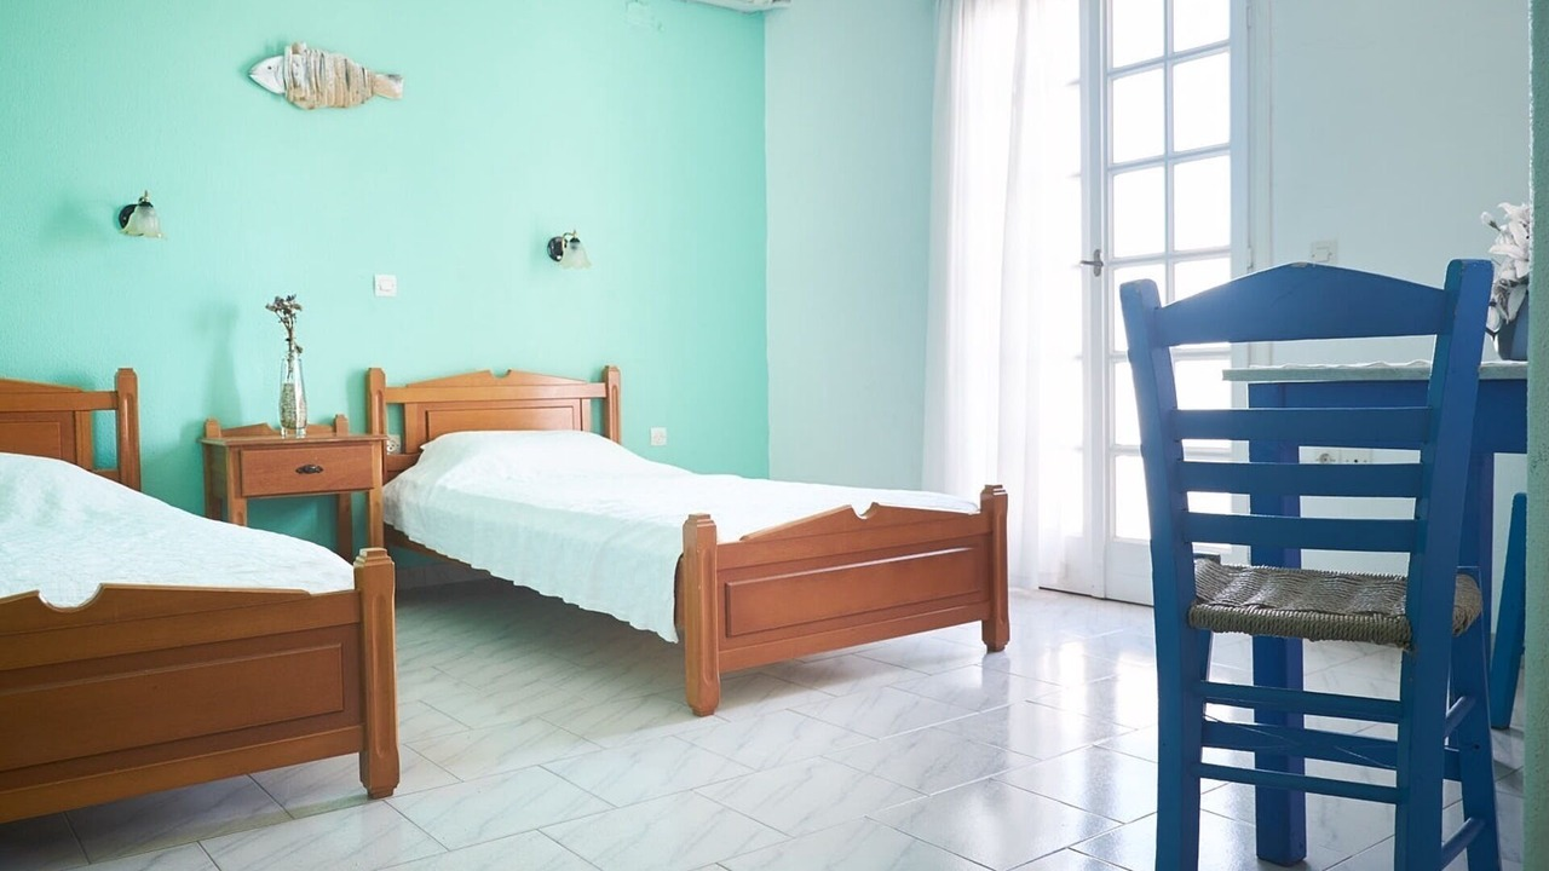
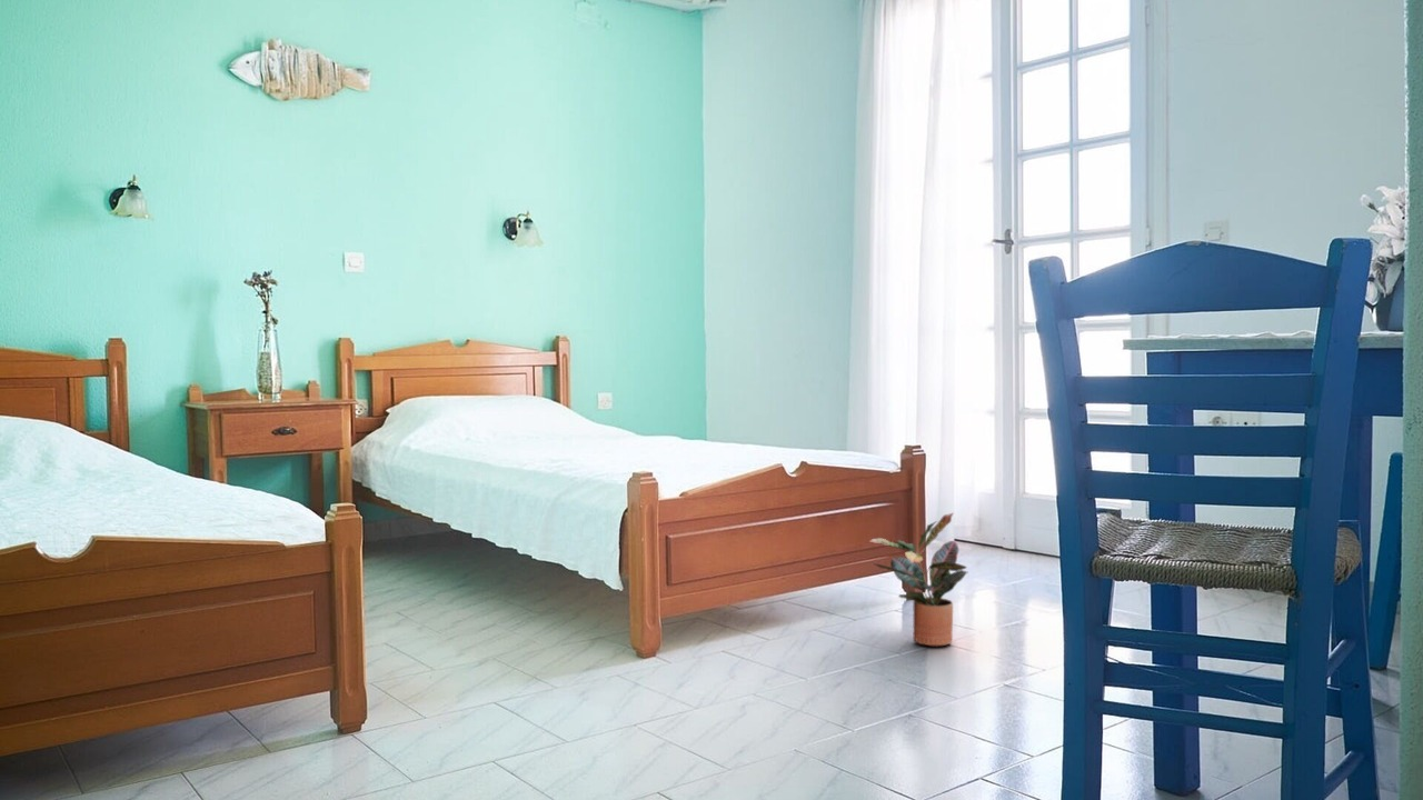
+ potted plant [868,511,968,648]
